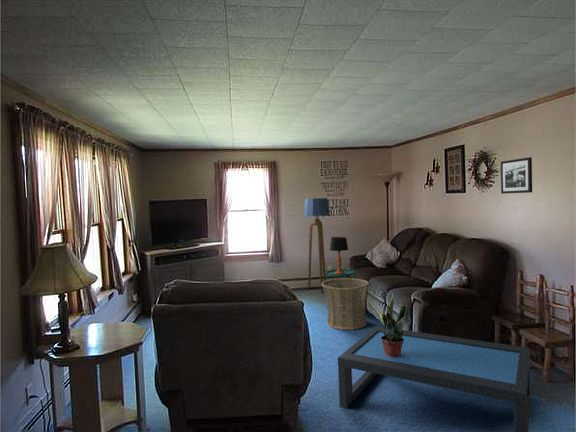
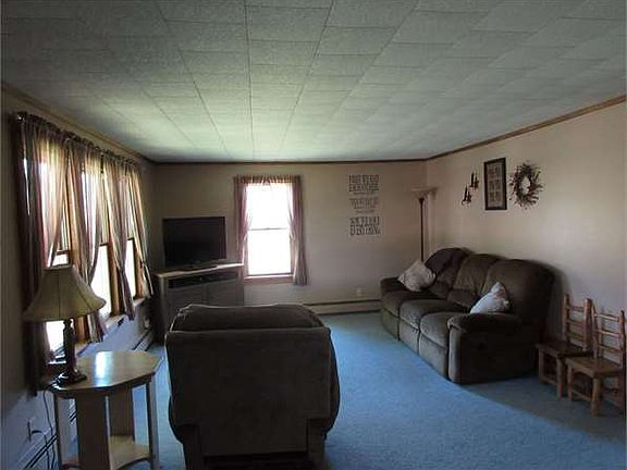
- floor lamp [303,197,331,294]
- table lamp [329,236,349,274]
- picture frame [500,156,533,195]
- coffee table [337,325,531,432]
- potted plant [367,293,410,357]
- side table [325,268,356,312]
- basket [320,277,371,331]
